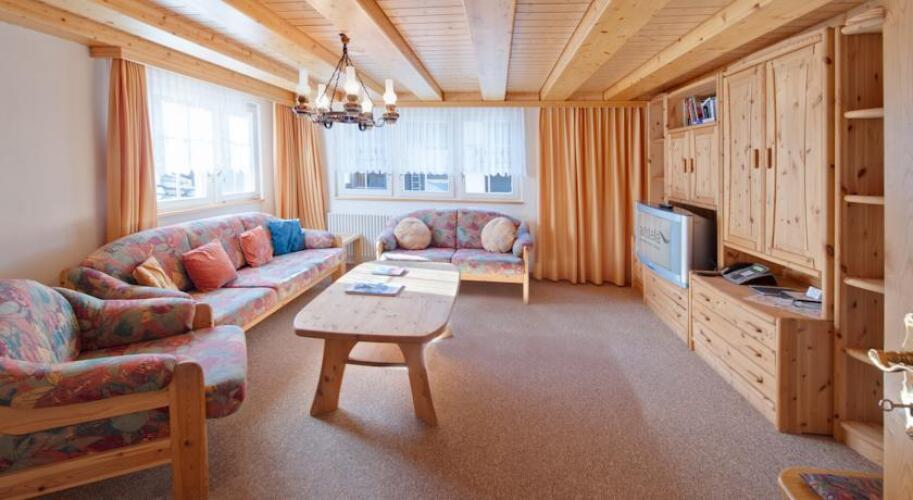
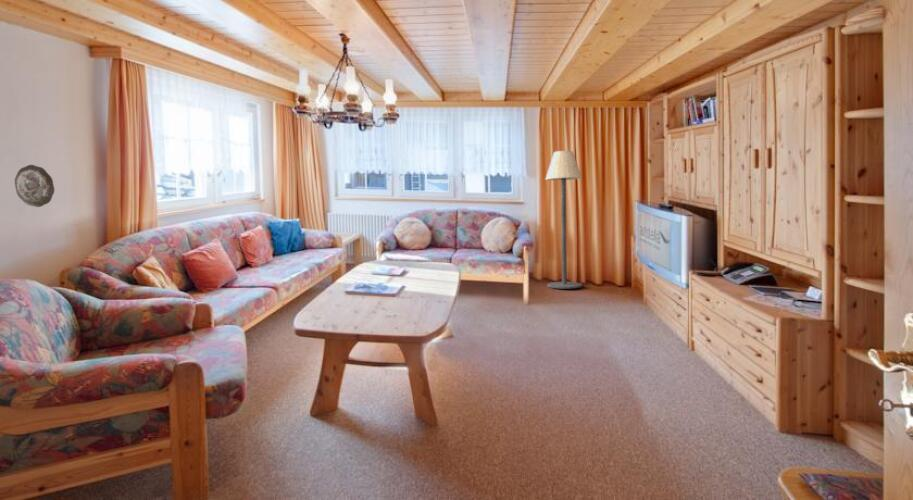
+ floor lamp [544,150,583,290]
+ decorative plate [14,164,55,208]
